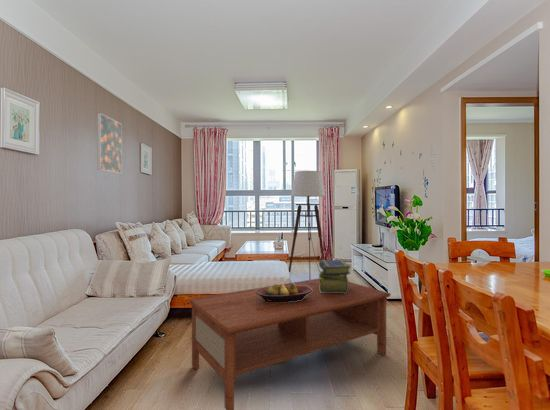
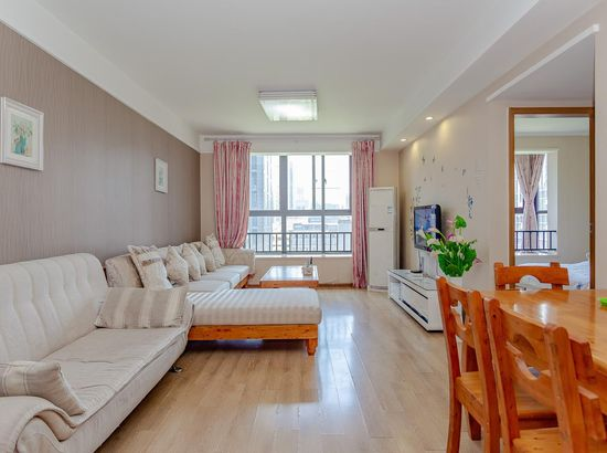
- stack of books [318,259,351,294]
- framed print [96,112,123,174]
- floor lamp [288,170,326,279]
- fruit bowl [256,282,312,302]
- coffee table [187,278,392,410]
